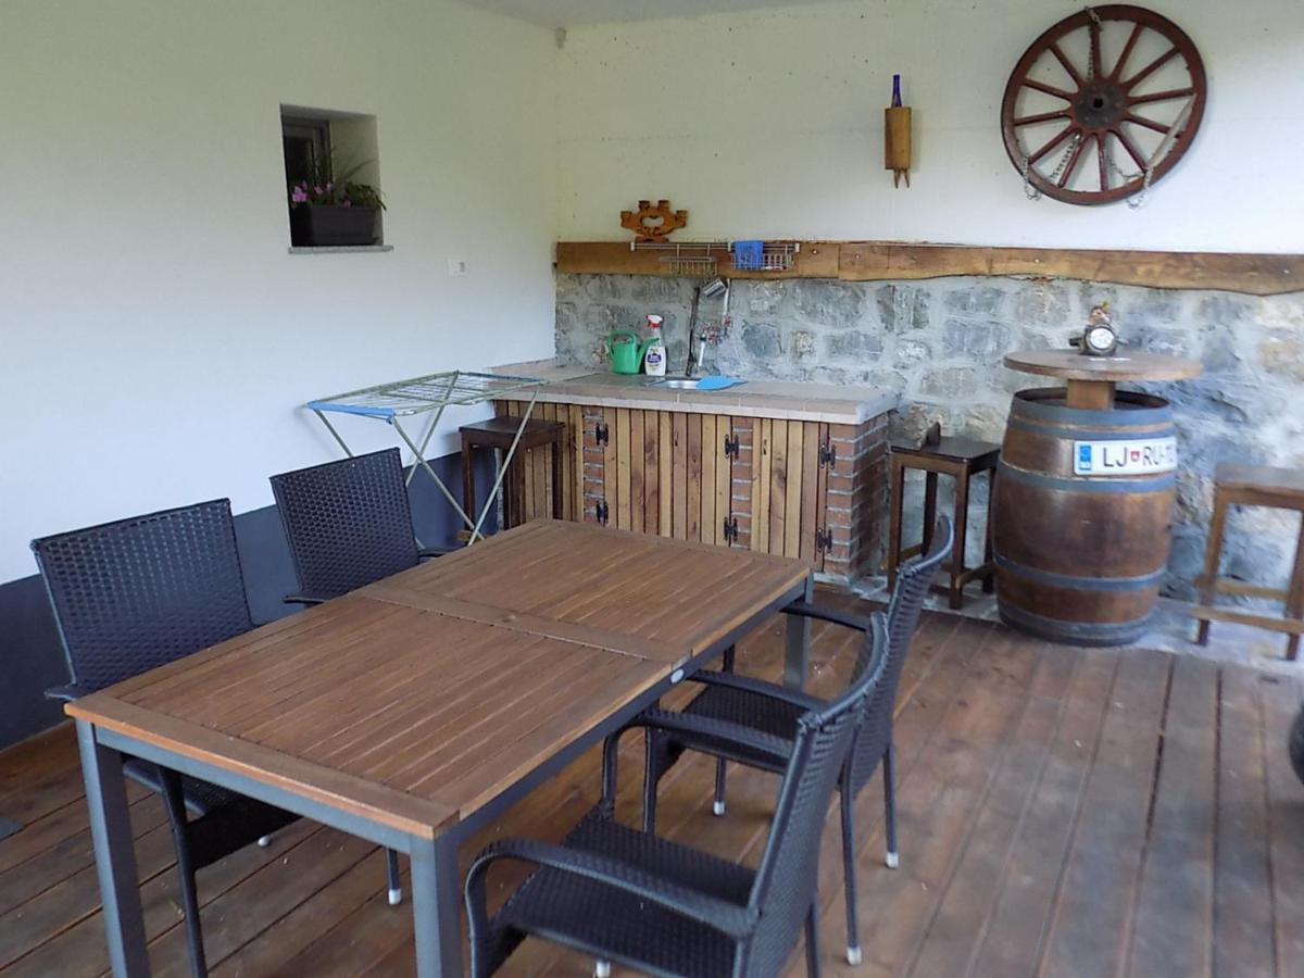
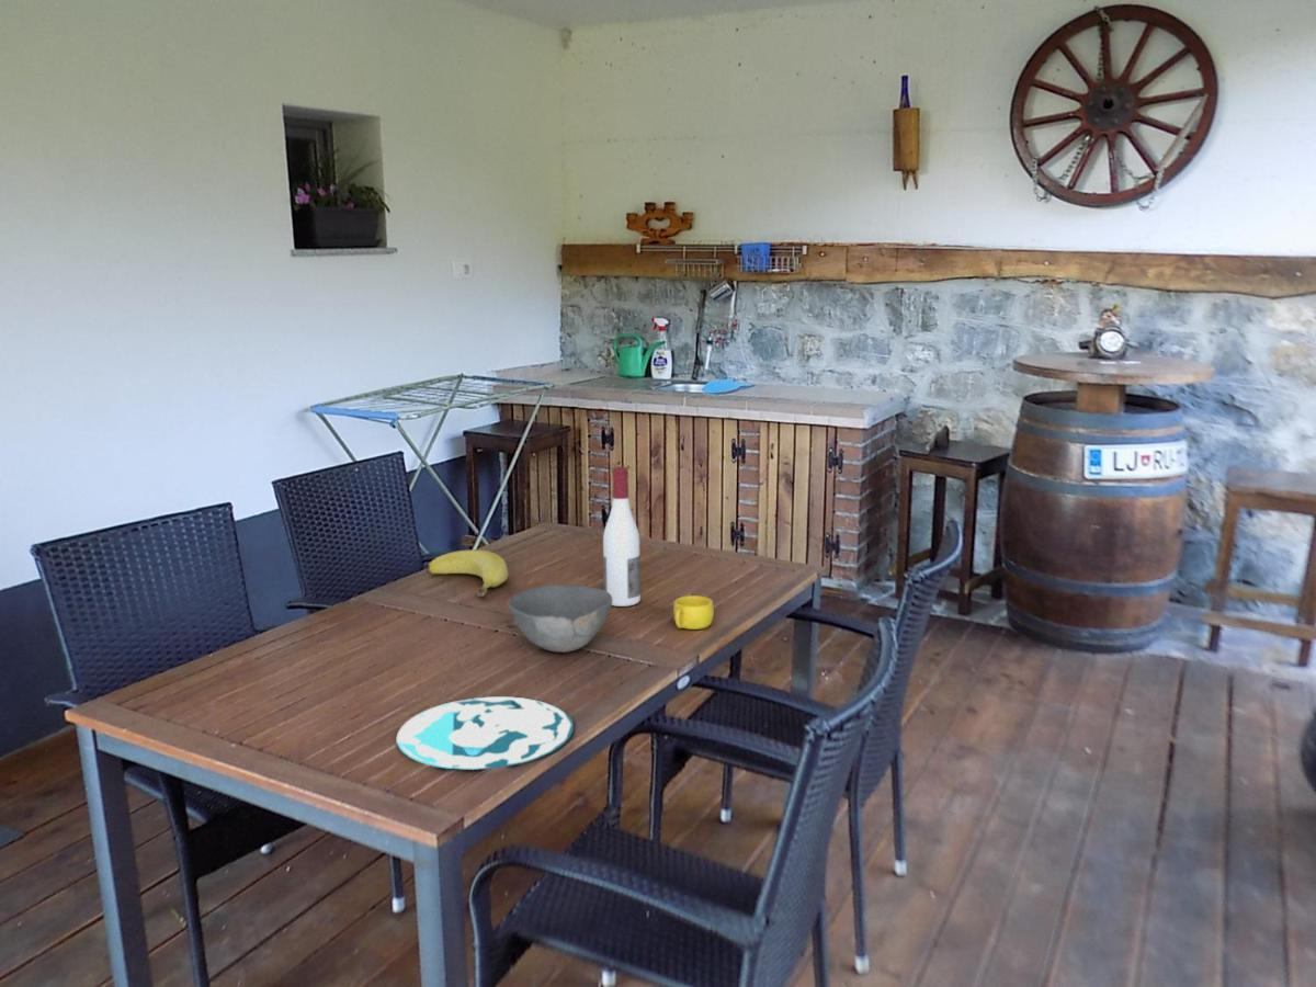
+ banana [426,549,509,598]
+ alcohol [602,465,642,608]
+ cup [672,594,715,631]
+ bowl [507,583,613,654]
+ plate [396,695,575,771]
